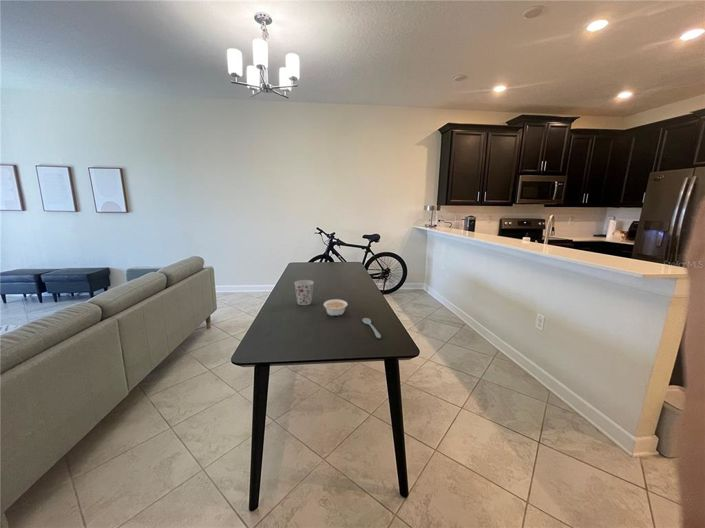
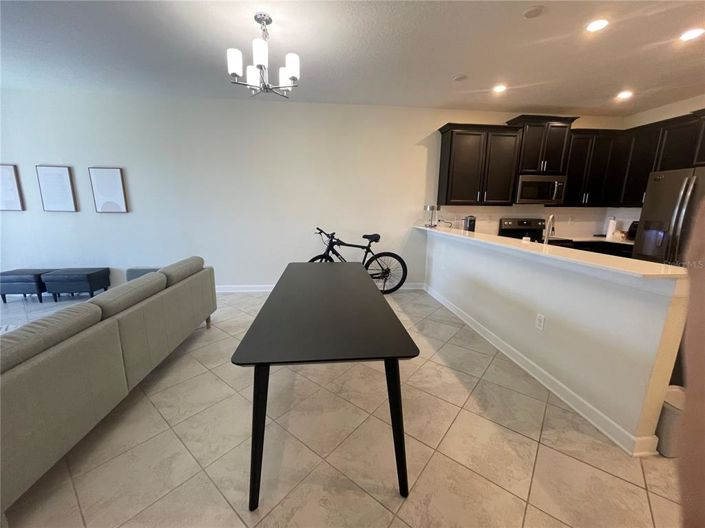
- legume [323,298,348,317]
- spoon [361,317,382,339]
- cup [293,279,315,306]
